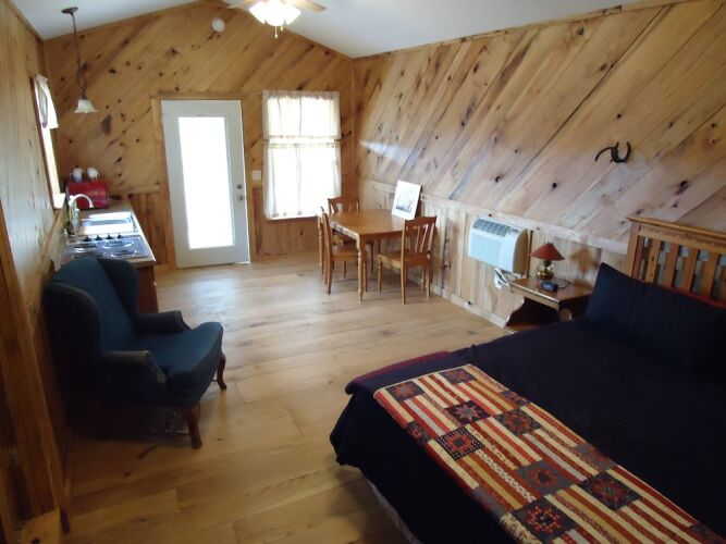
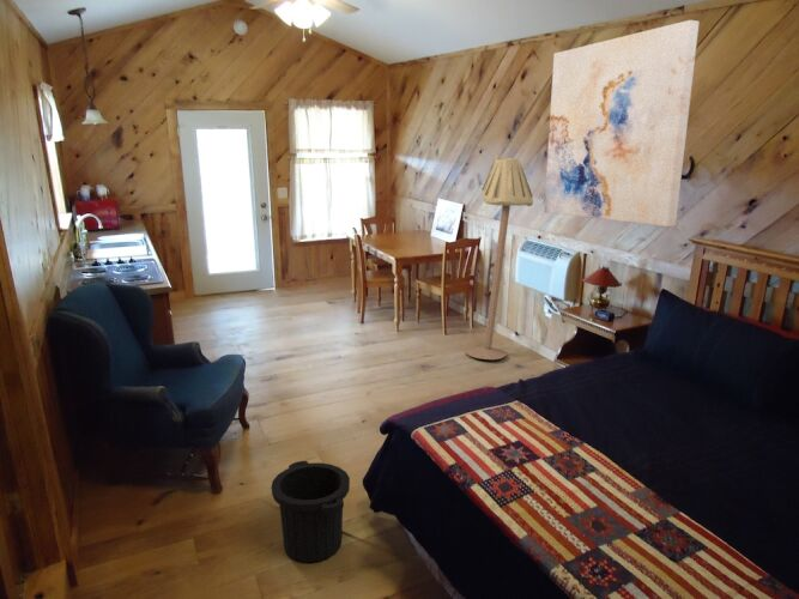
+ trash can [270,460,351,563]
+ floor lamp [465,155,534,361]
+ wall art [543,19,701,228]
